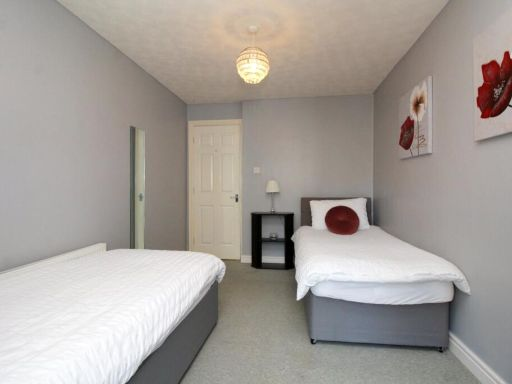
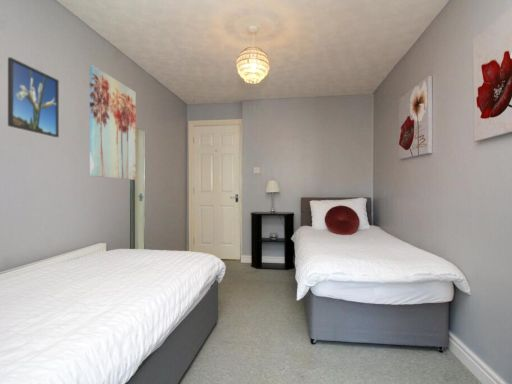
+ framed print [7,56,60,138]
+ wall art [89,64,137,181]
